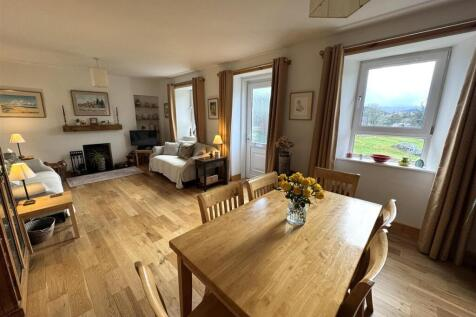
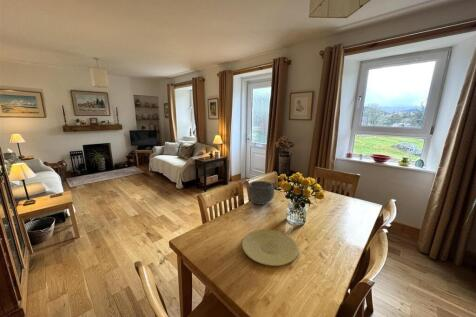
+ bowl [246,180,276,206]
+ plate [241,228,299,267]
